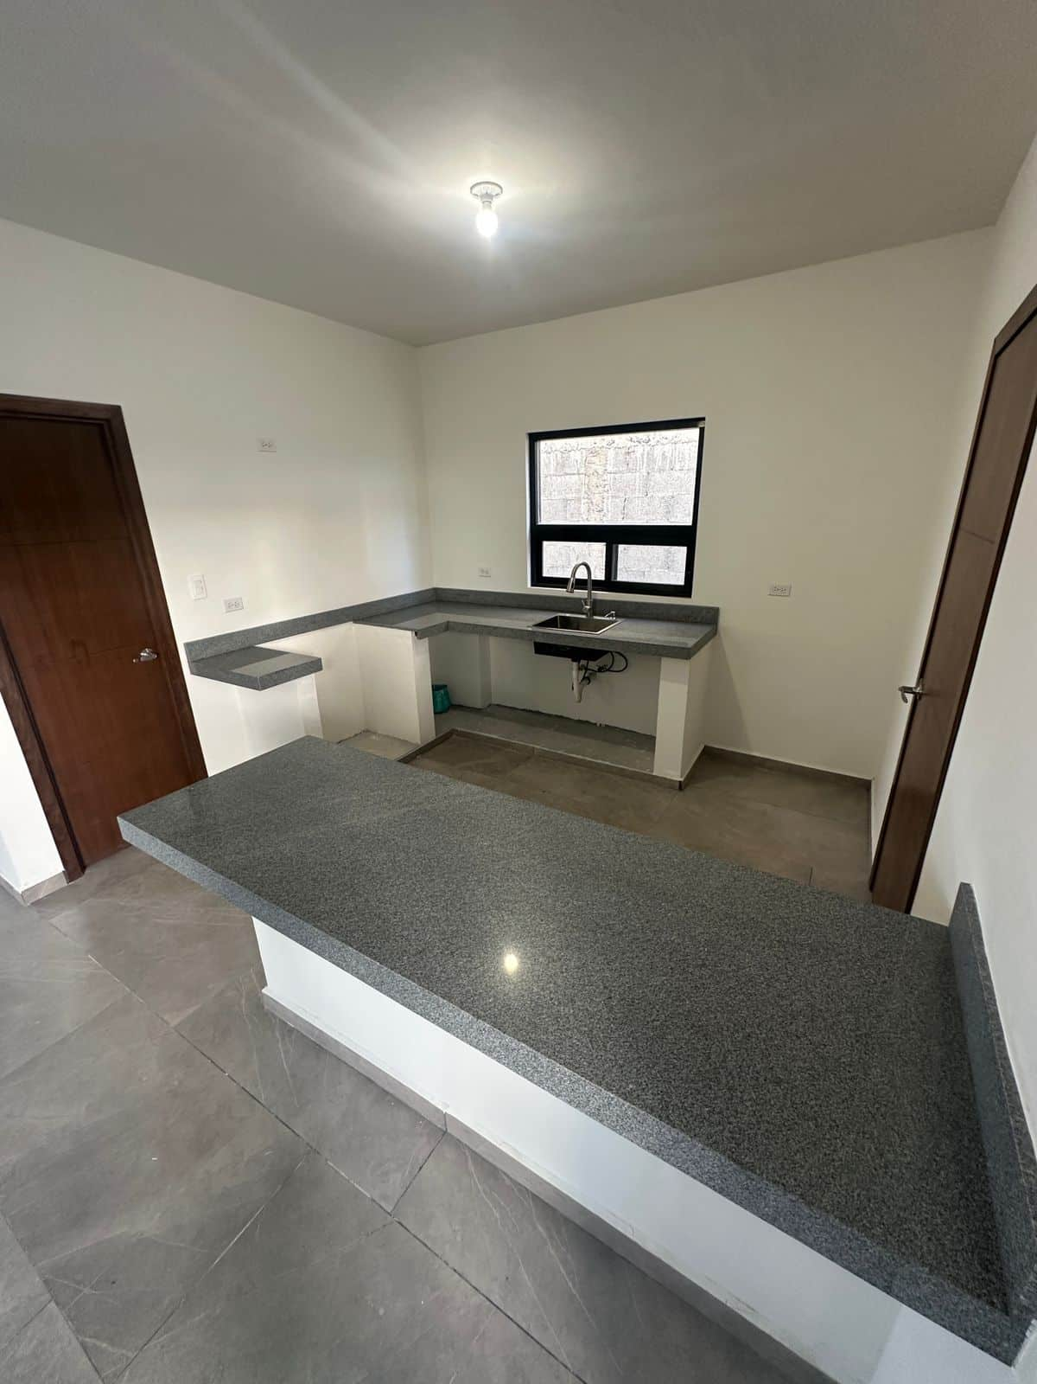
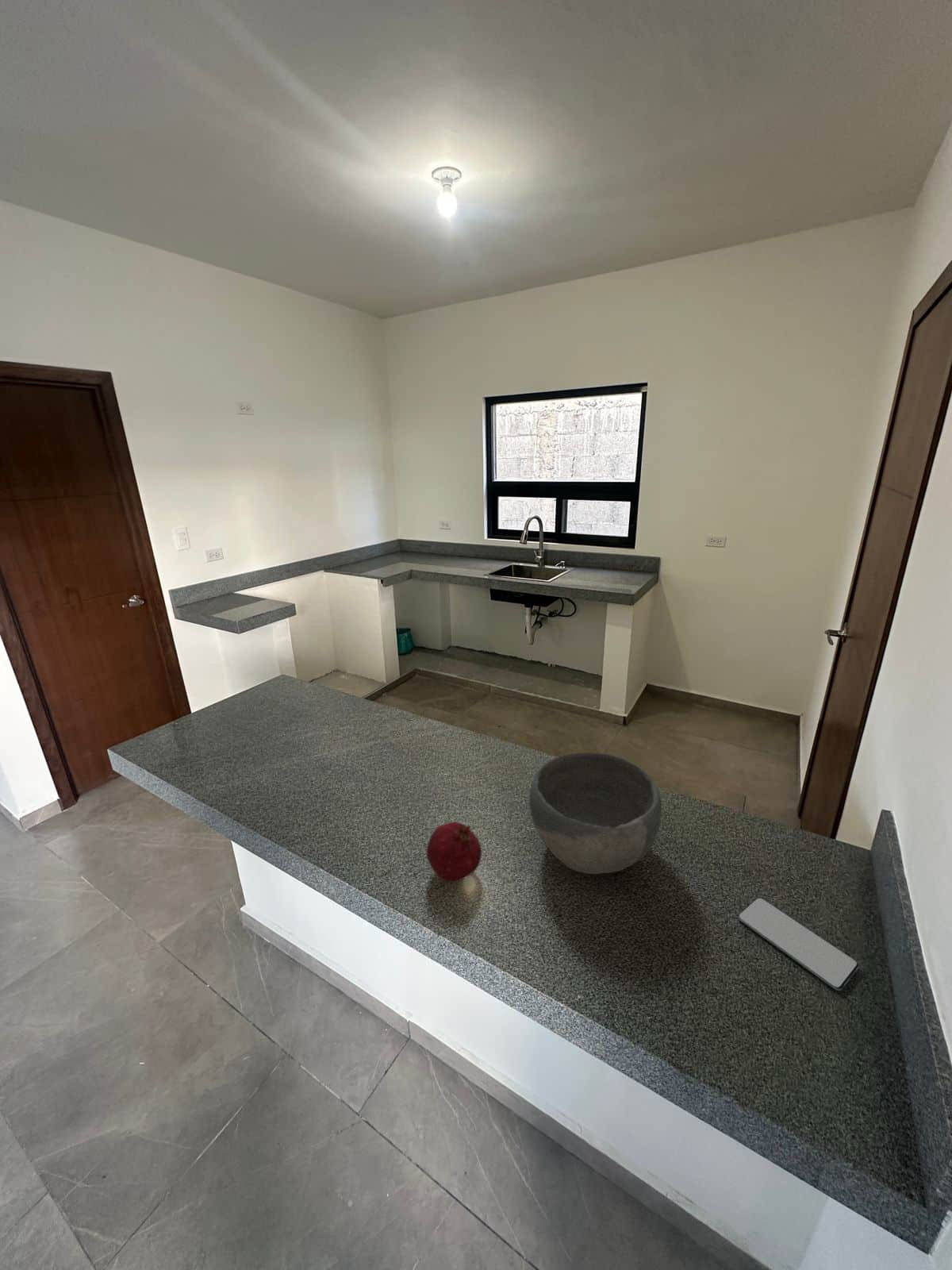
+ fruit [426,822,482,883]
+ bowl [528,752,662,875]
+ smartphone [737,897,860,991]
